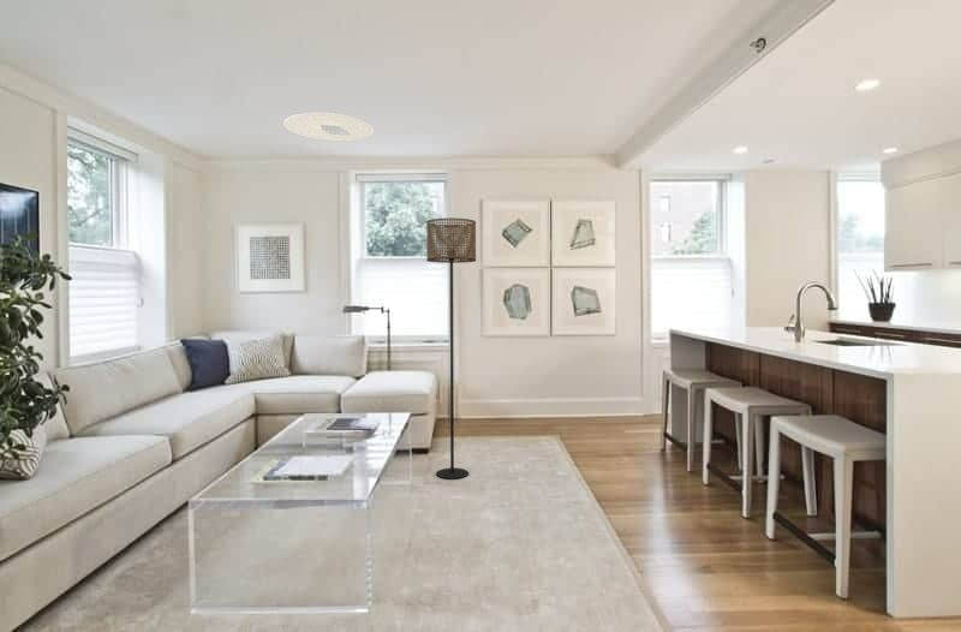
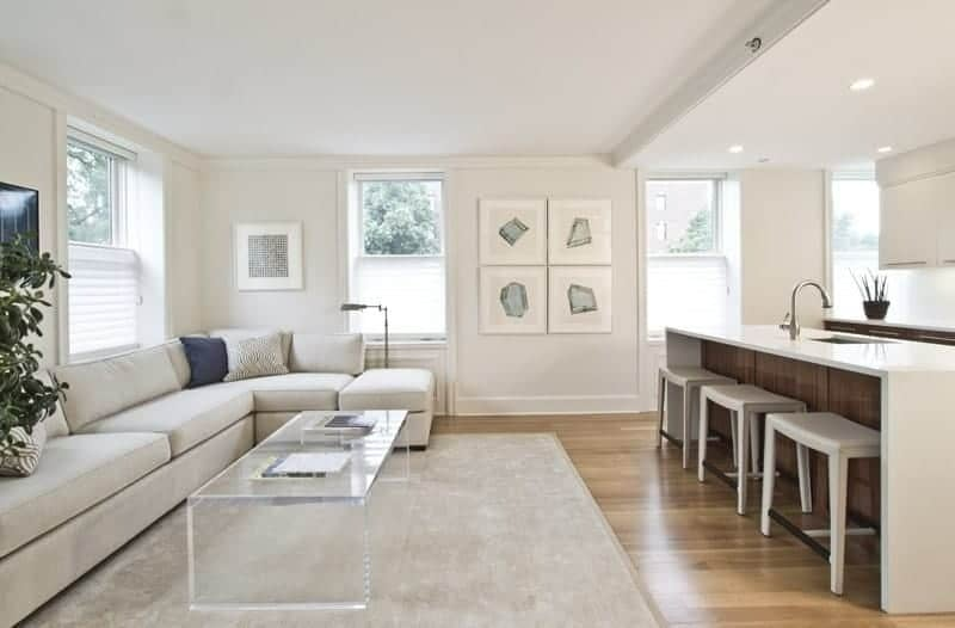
- ceiling light [282,112,375,143]
- floor lamp [425,217,477,479]
